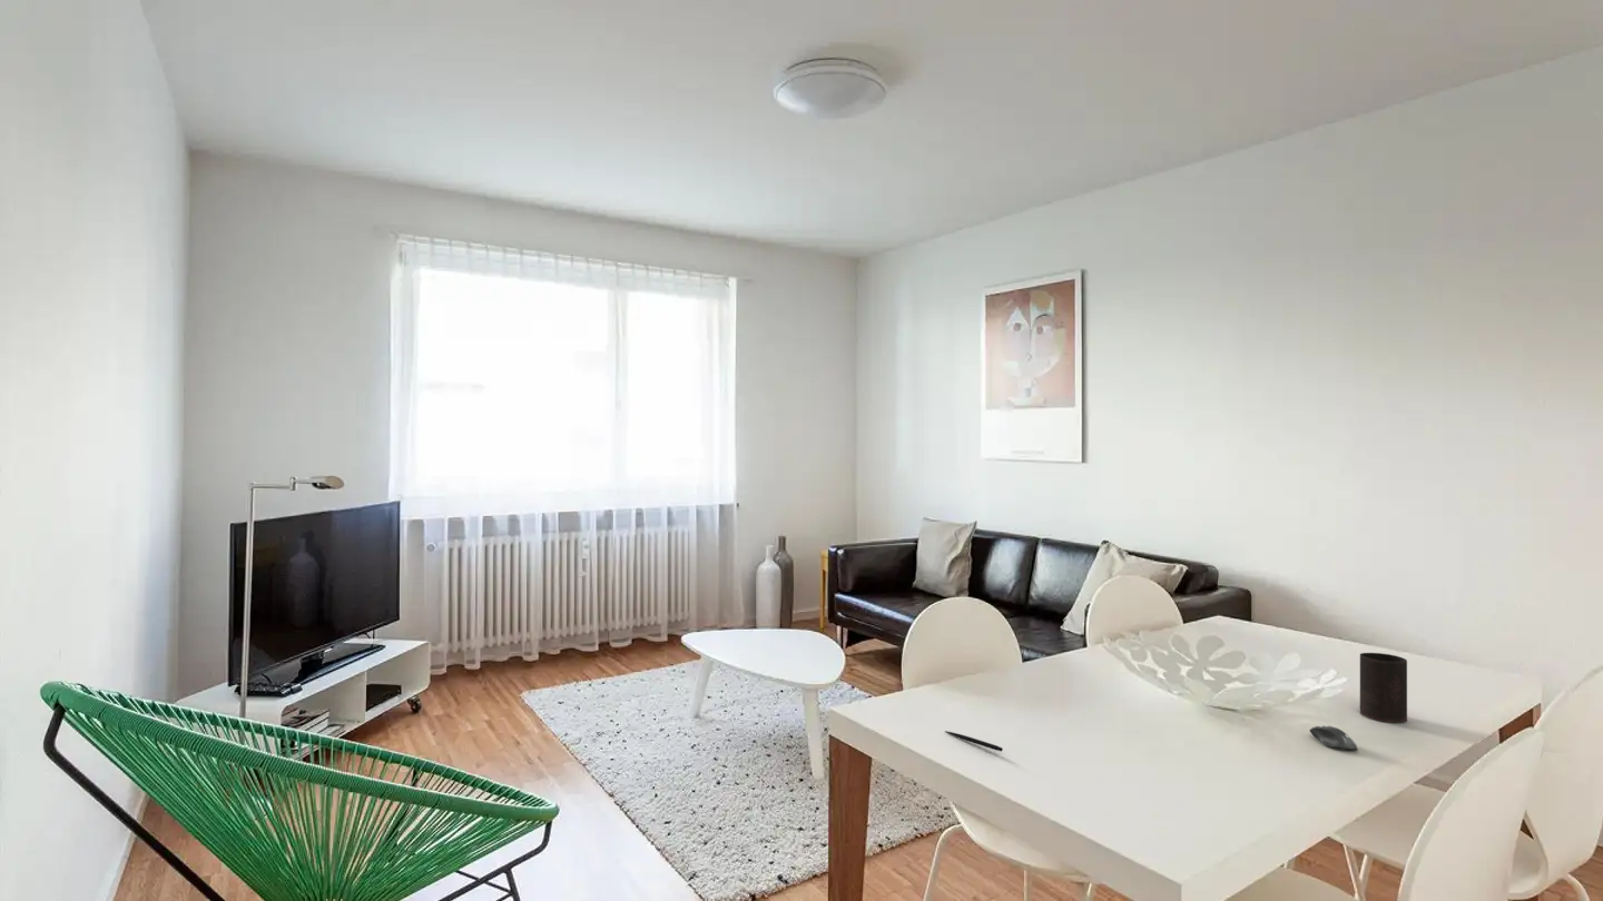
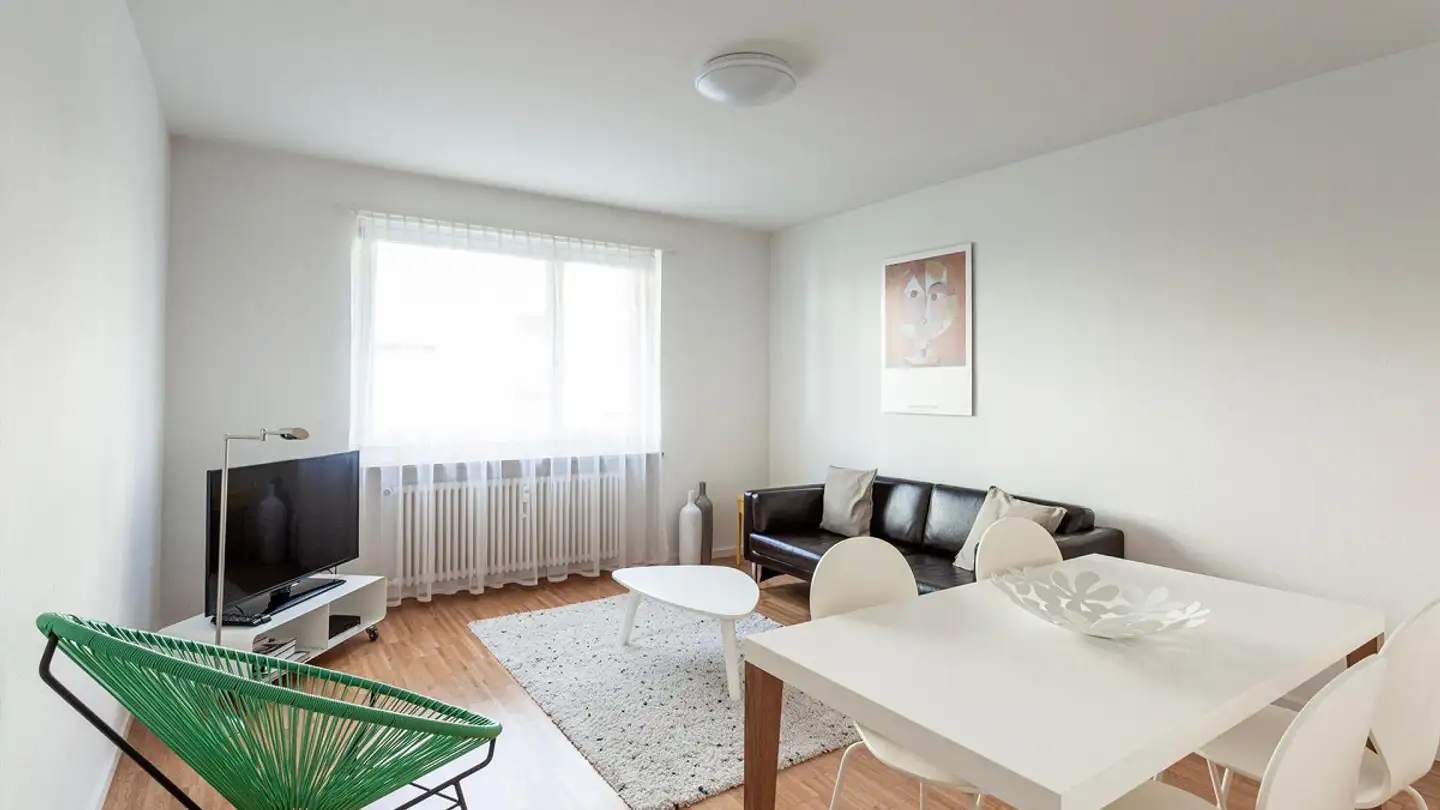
- pen [944,730,1004,752]
- computer mouse [1309,724,1359,751]
- cup [1359,652,1408,723]
